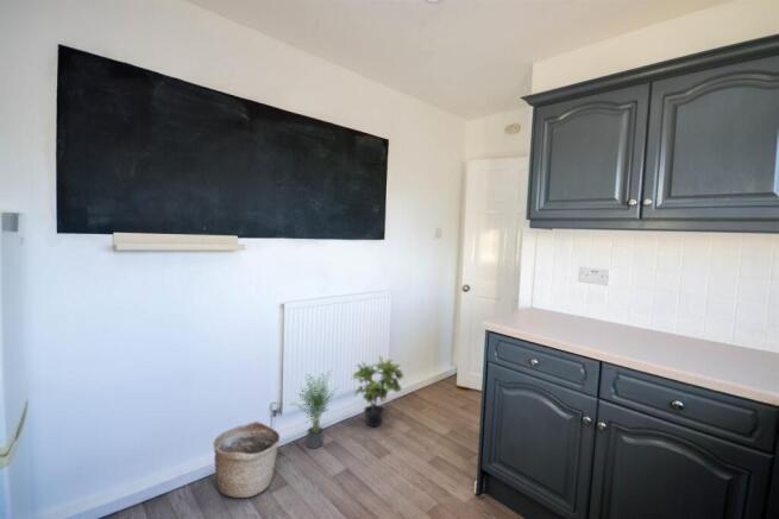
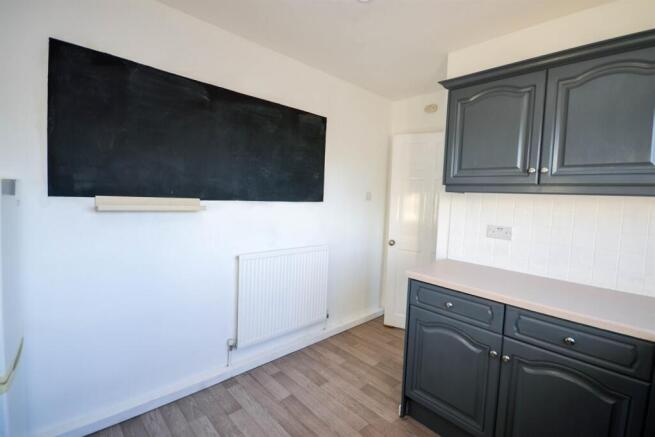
- potted plant [287,368,340,450]
- basket [212,420,282,499]
- potted plant [351,354,404,428]
